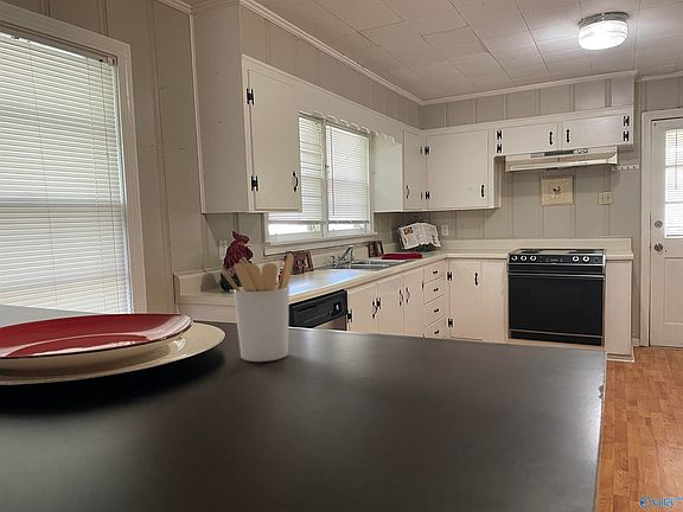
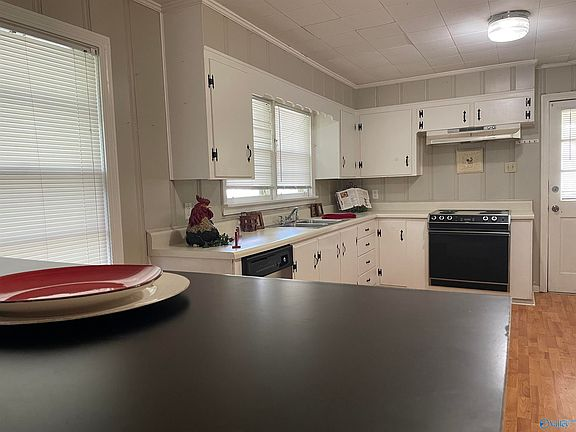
- utensil holder [219,252,295,363]
